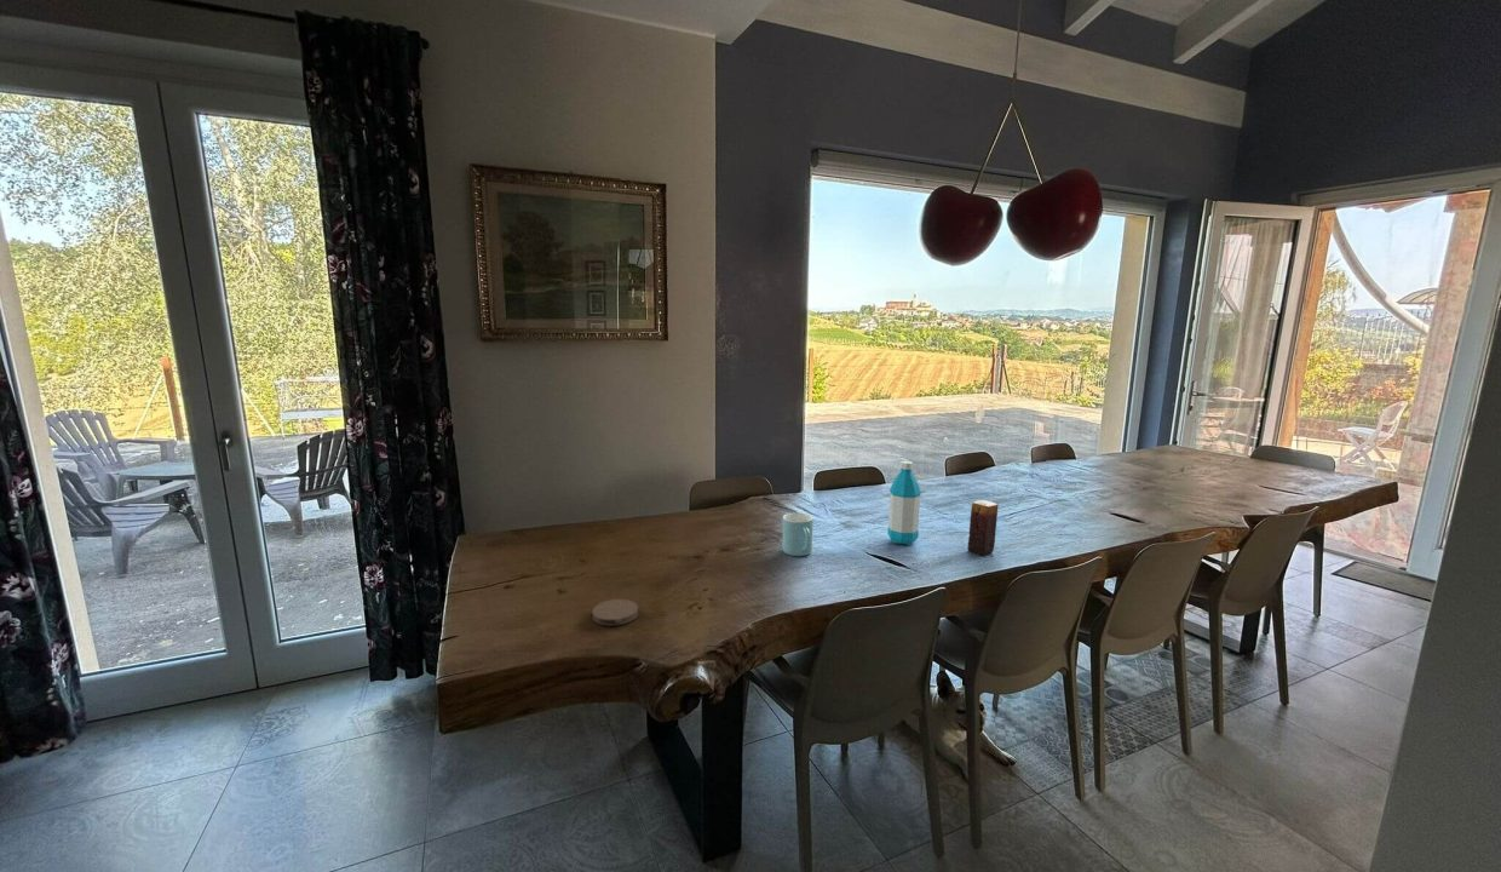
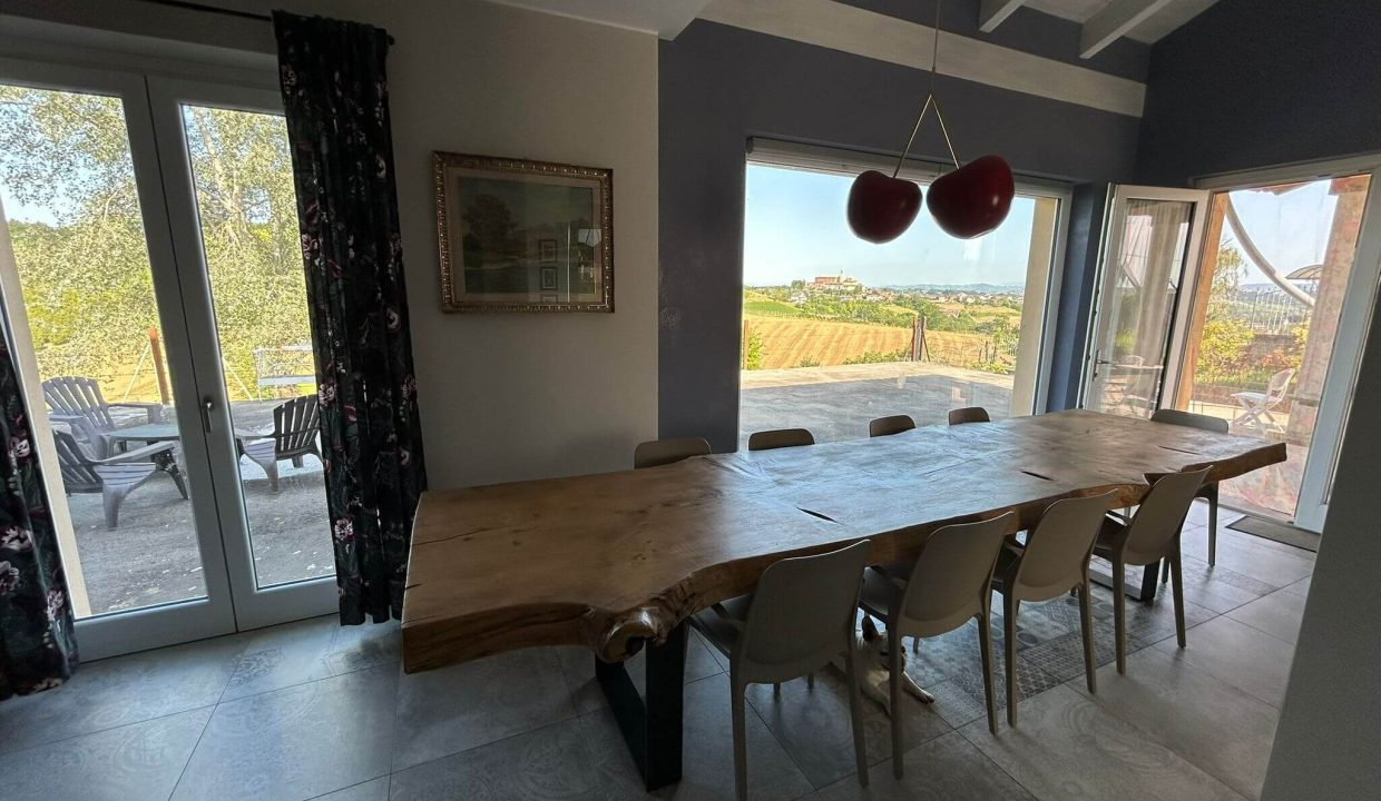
- coaster [591,598,639,627]
- mug [781,512,815,557]
- candle [966,499,1000,556]
- water bottle [886,460,922,546]
